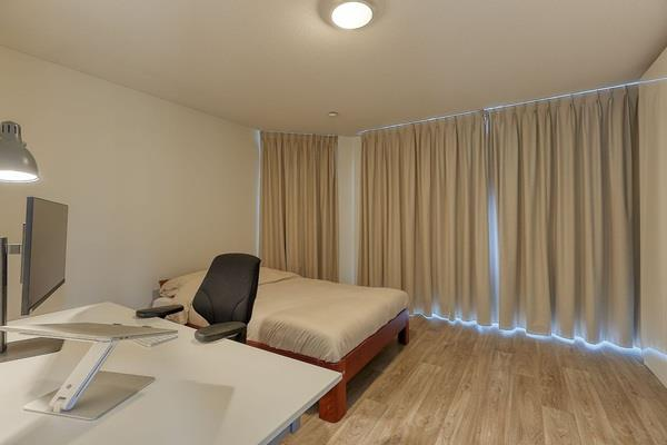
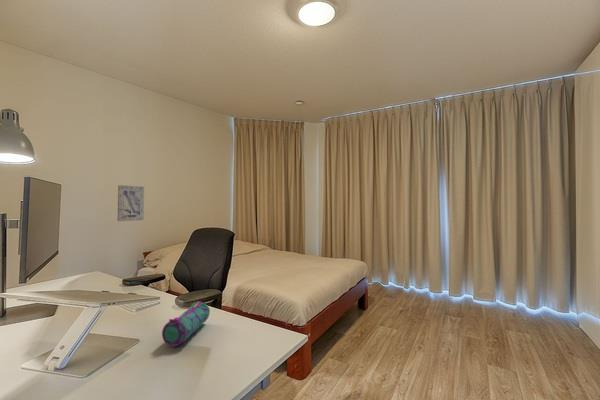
+ pencil case [161,300,211,347]
+ wall art [117,184,145,222]
